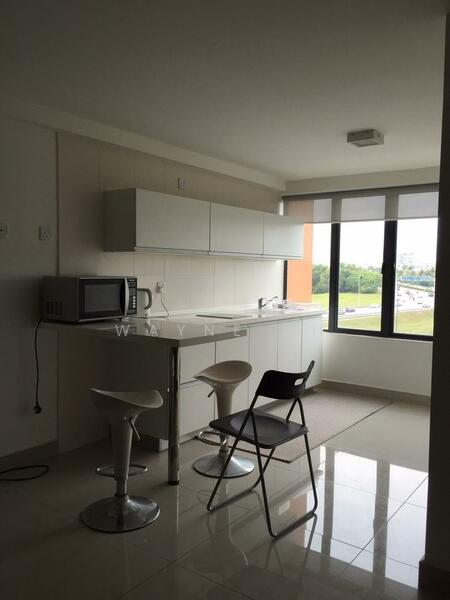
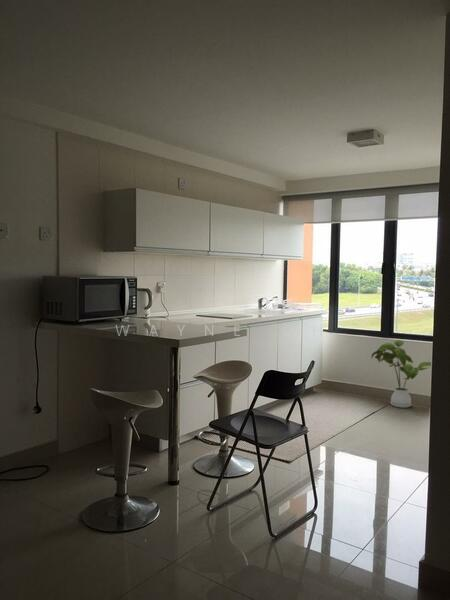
+ house plant [371,339,432,409]
